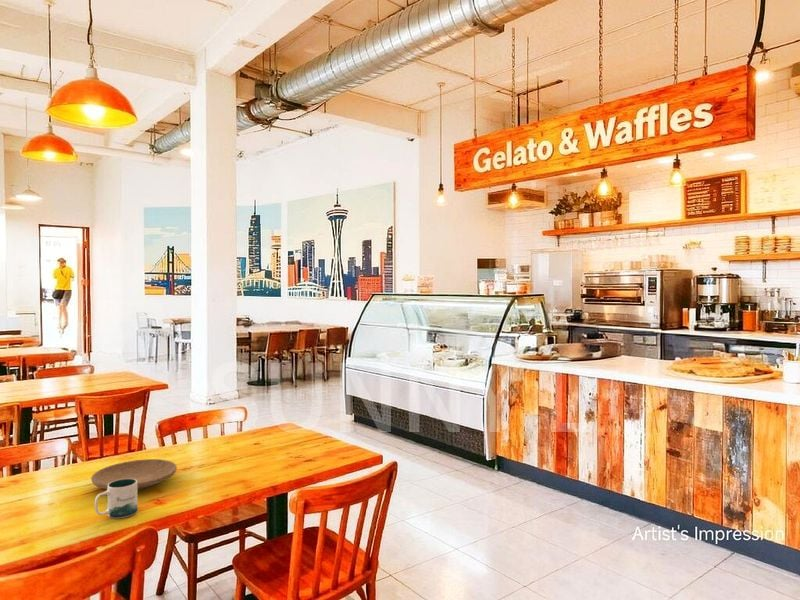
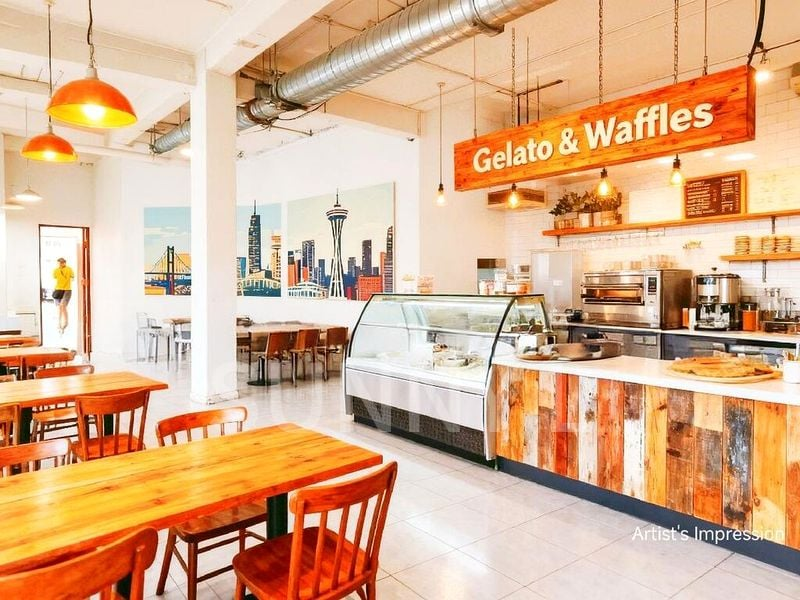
- plate [90,458,178,491]
- mug [94,479,139,519]
